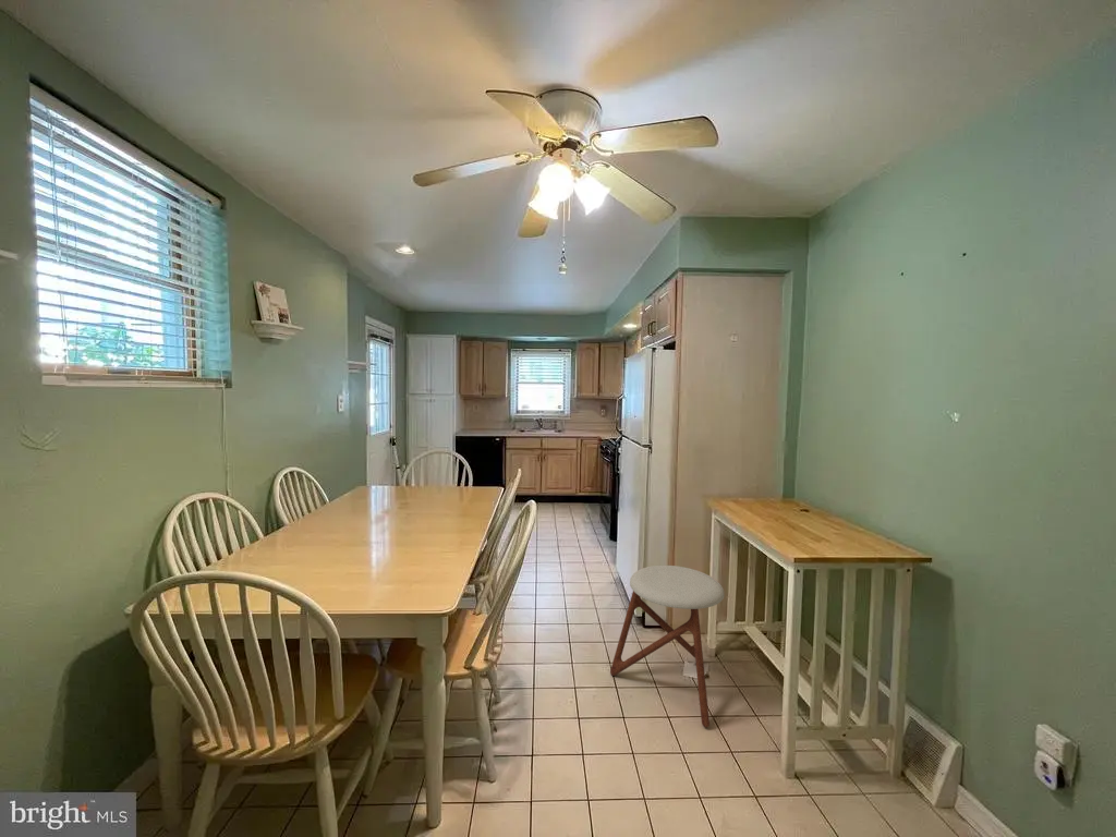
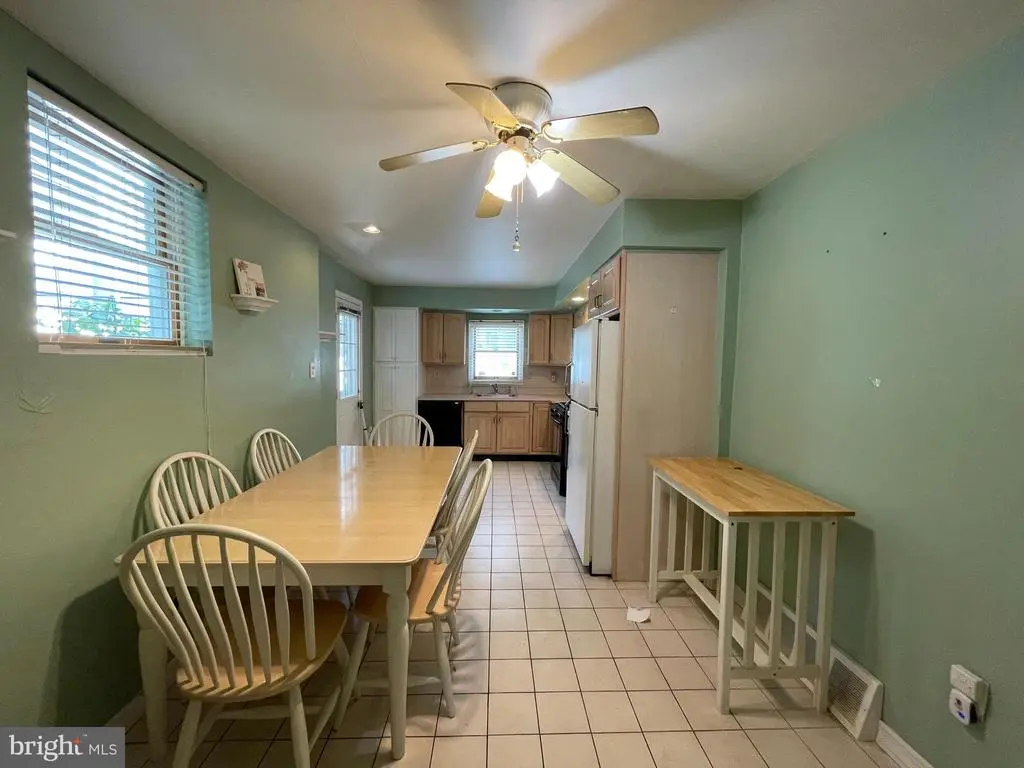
- stool [609,565,725,728]
